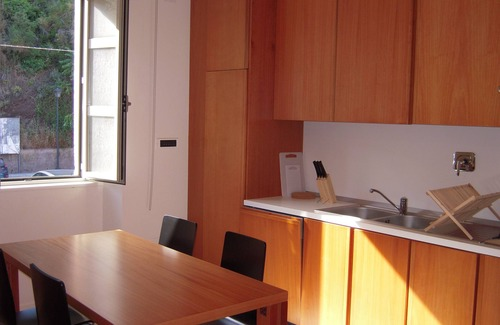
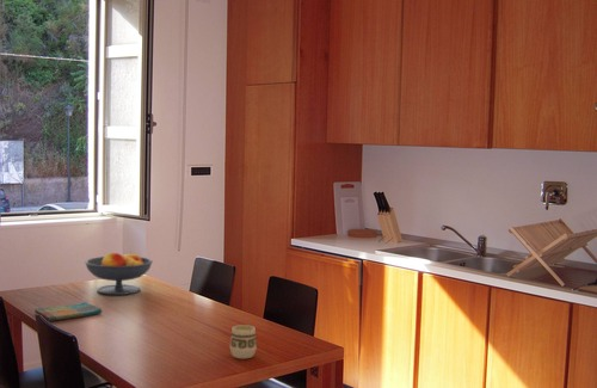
+ cup [229,324,258,359]
+ dish towel [33,301,103,322]
+ fruit bowl [84,251,154,296]
